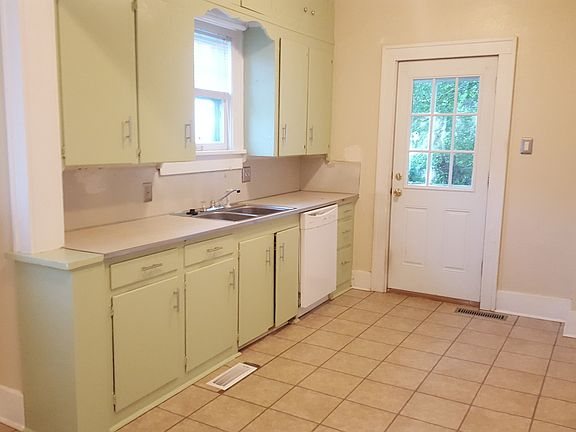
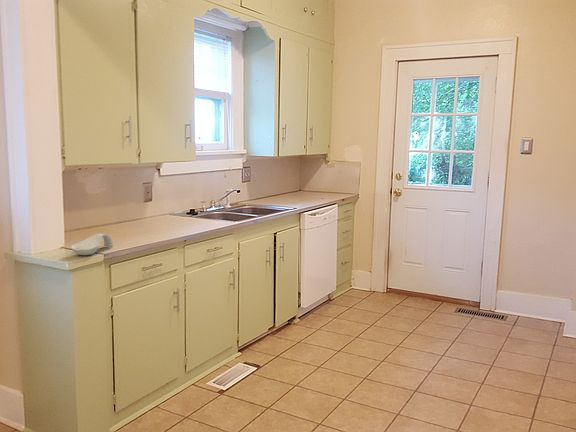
+ spoon rest [70,233,114,256]
